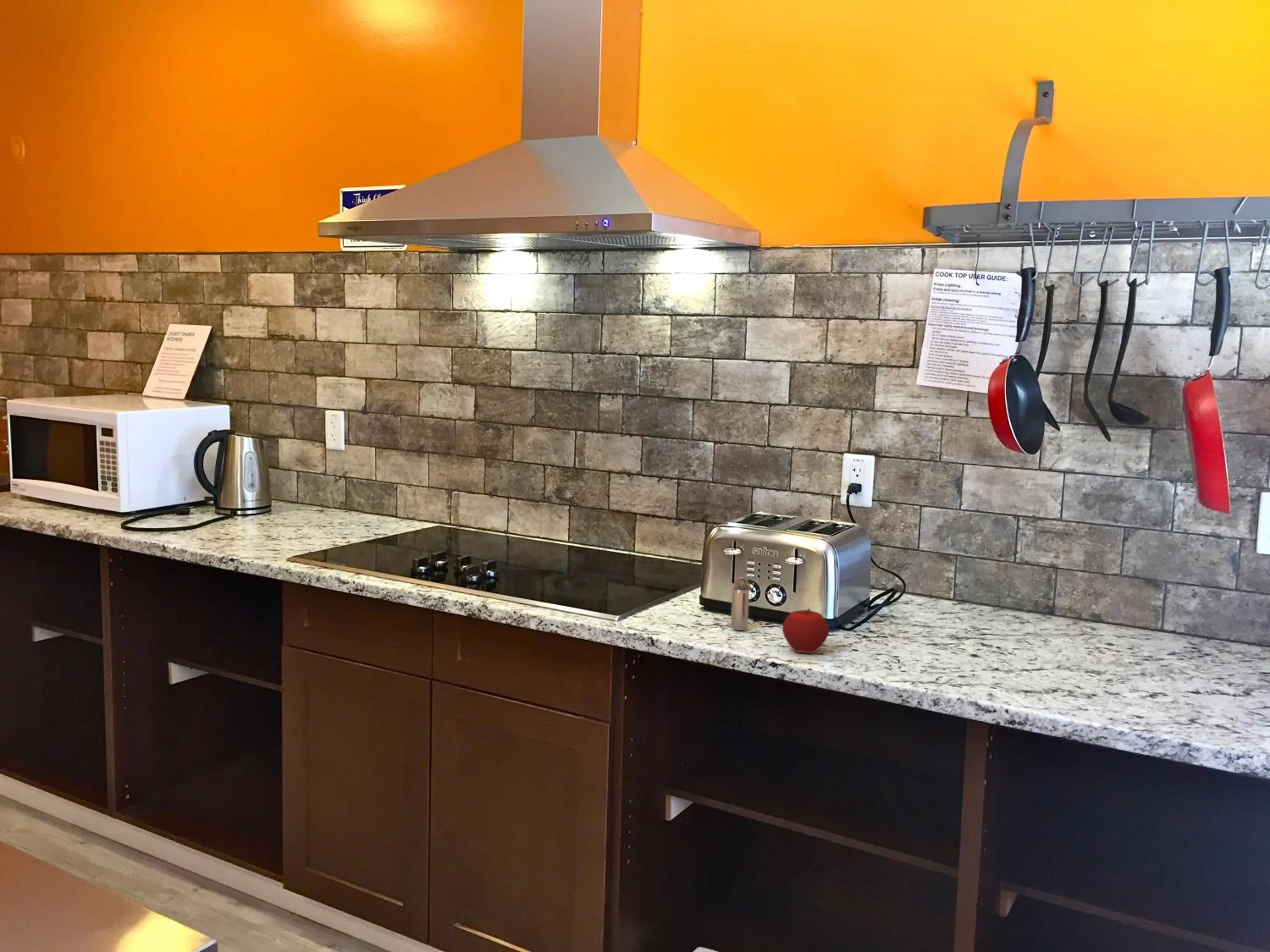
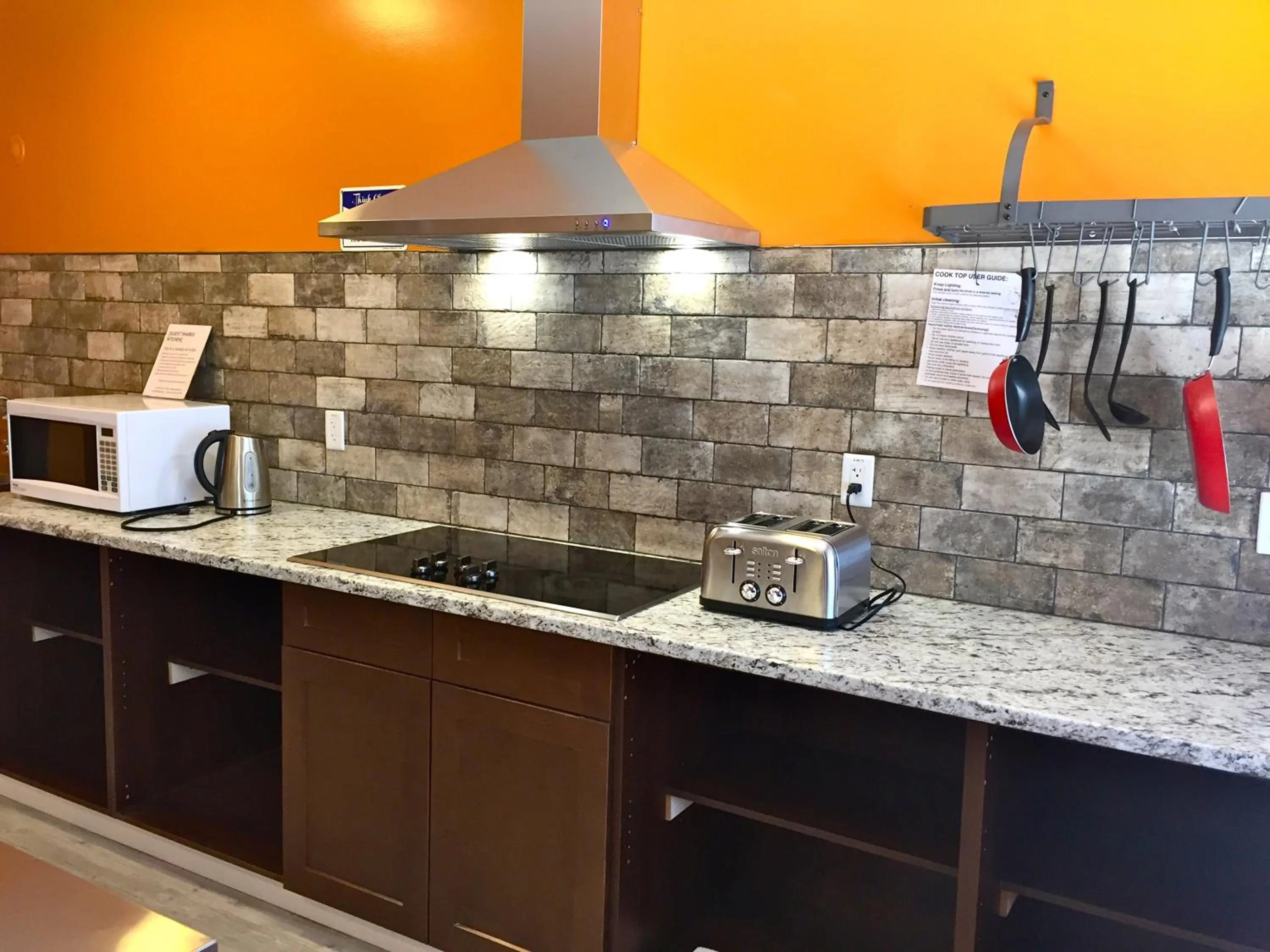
- apple [782,608,829,653]
- shaker [730,577,751,631]
